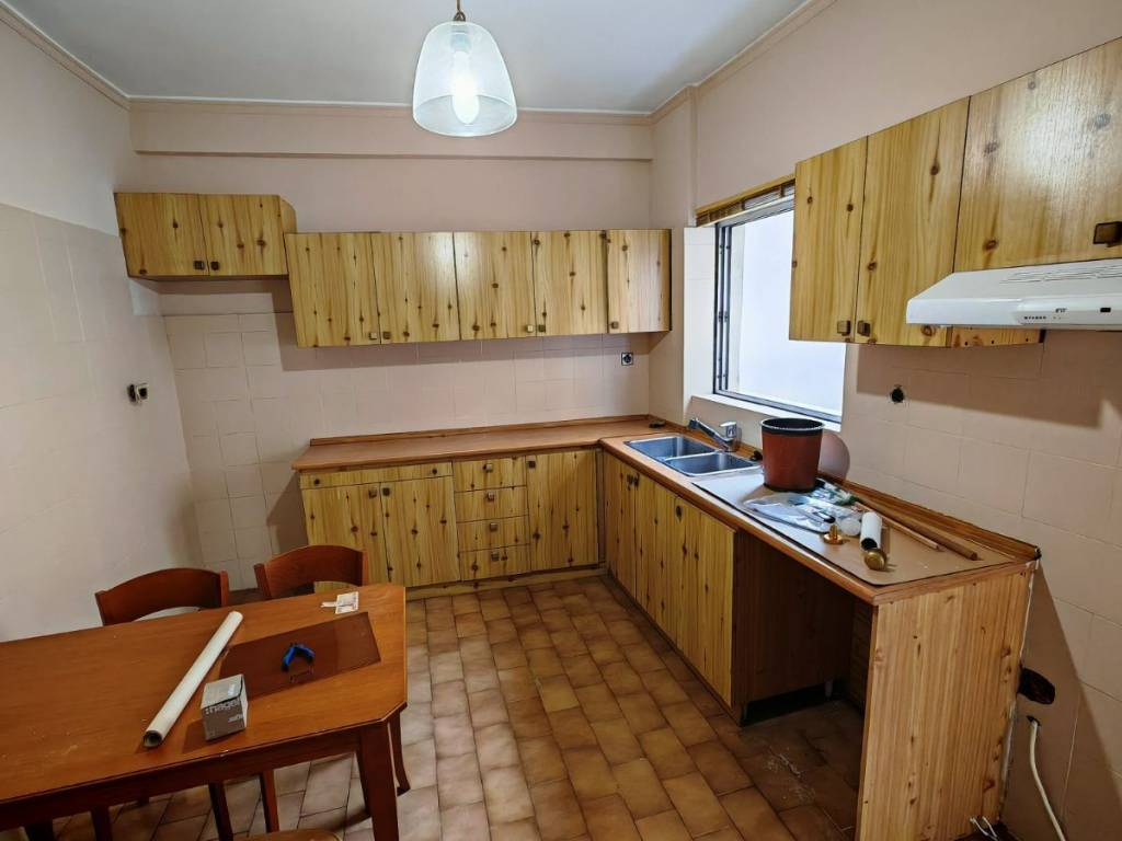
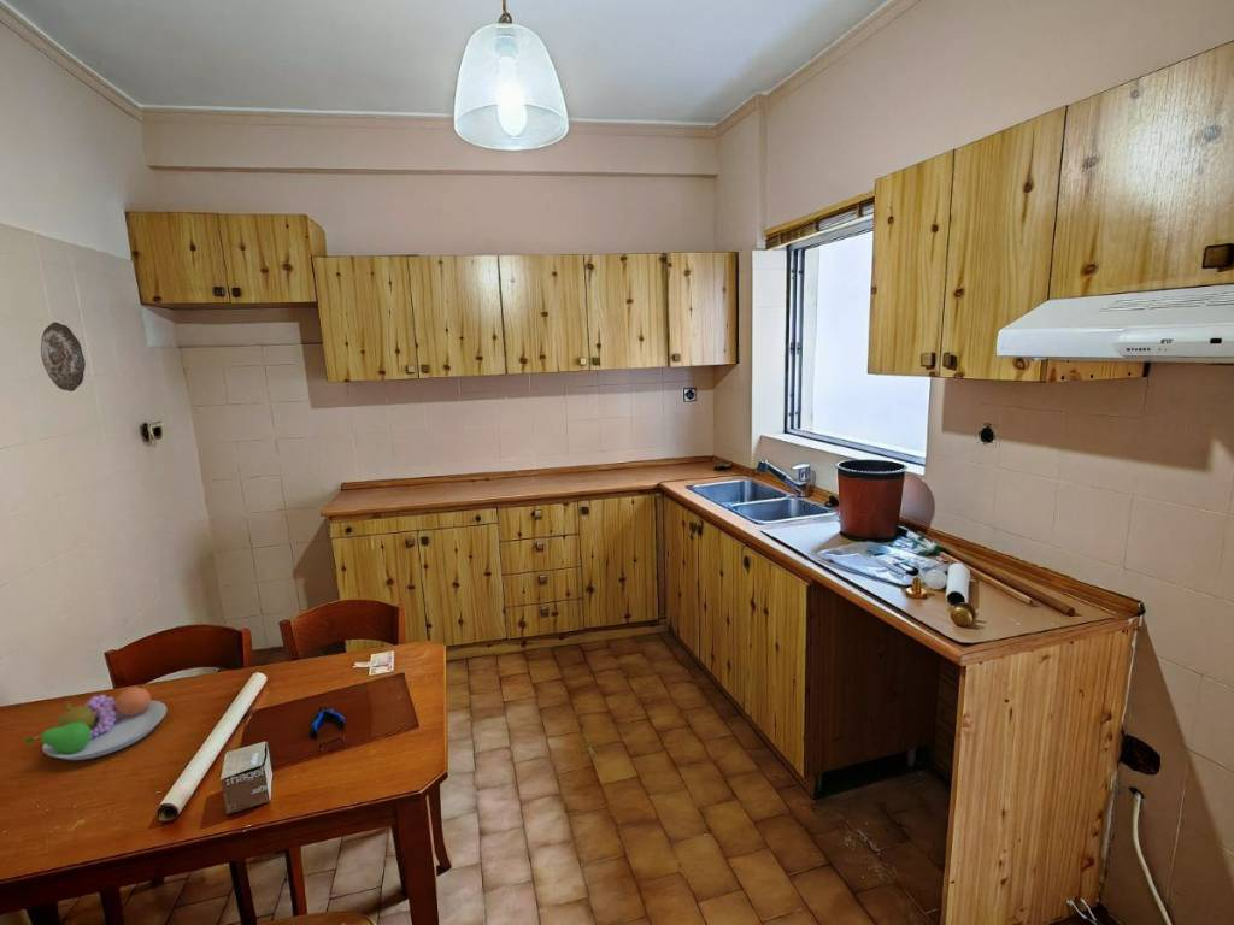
+ fruit bowl [24,684,168,761]
+ decorative plate [40,322,87,393]
